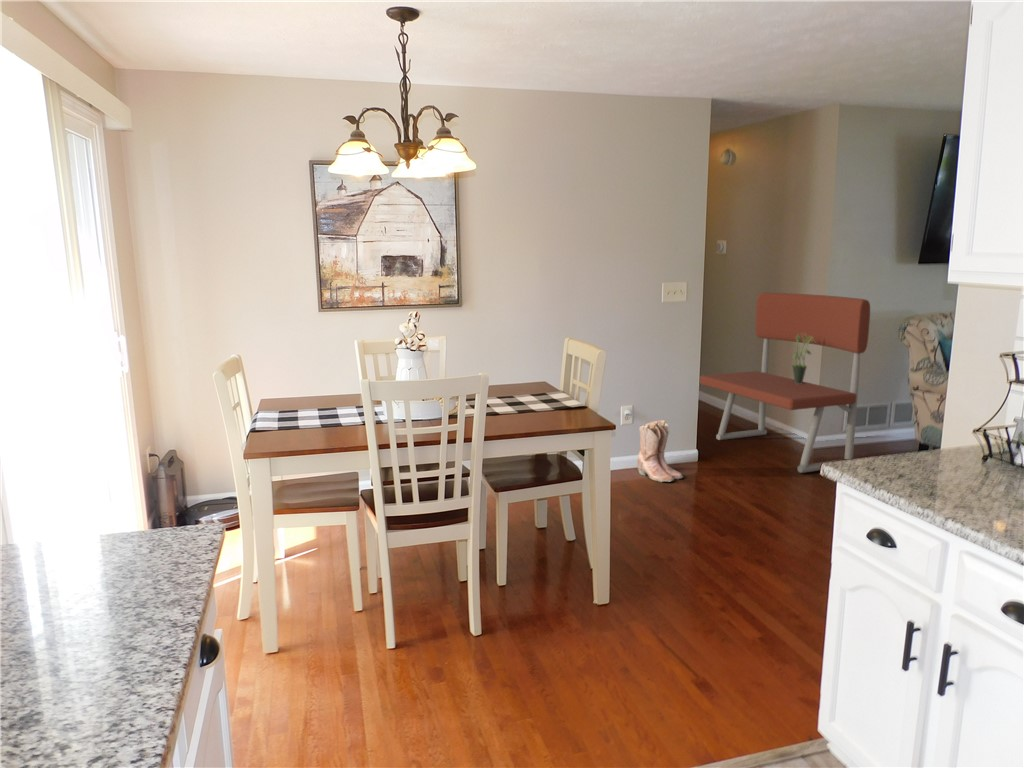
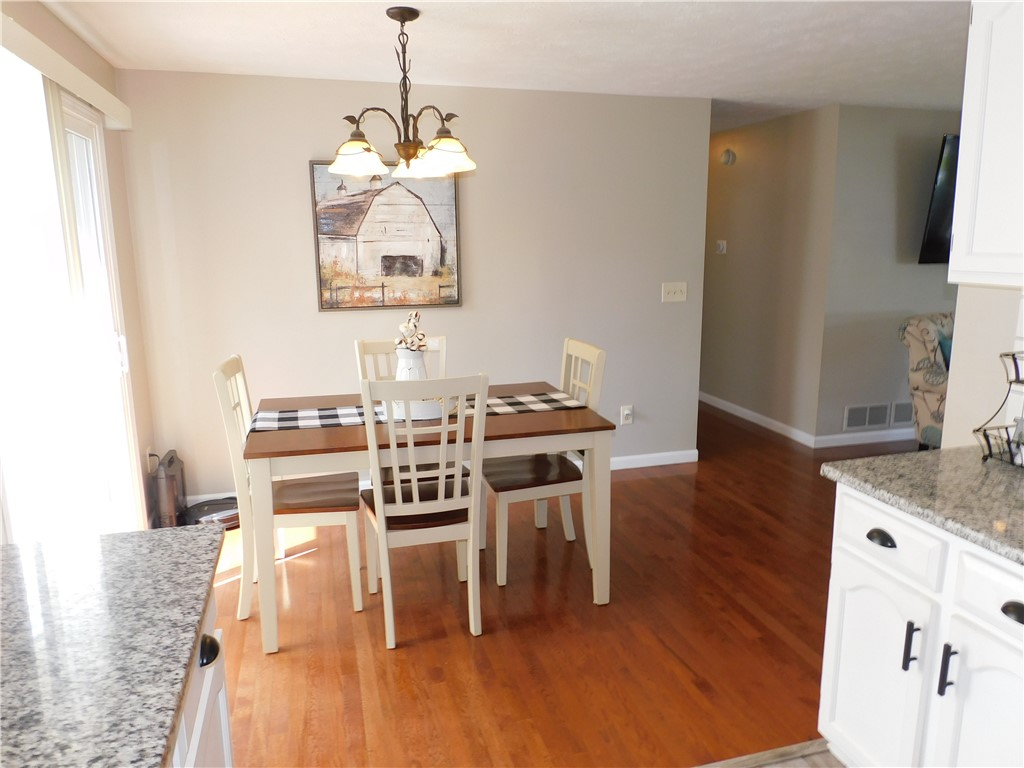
- boots [637,419,684,483]
- bench [699,292,871,474]
- potted plant [792,333,816,384]
